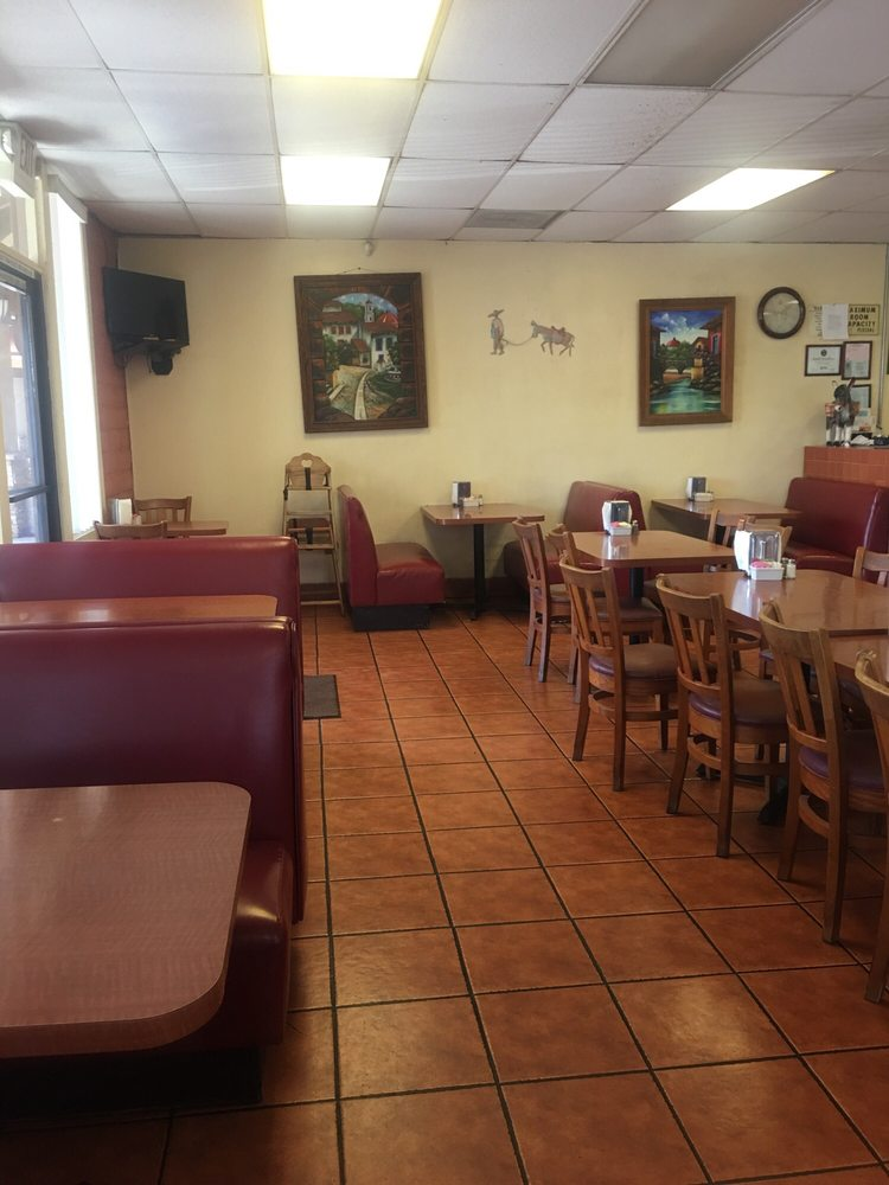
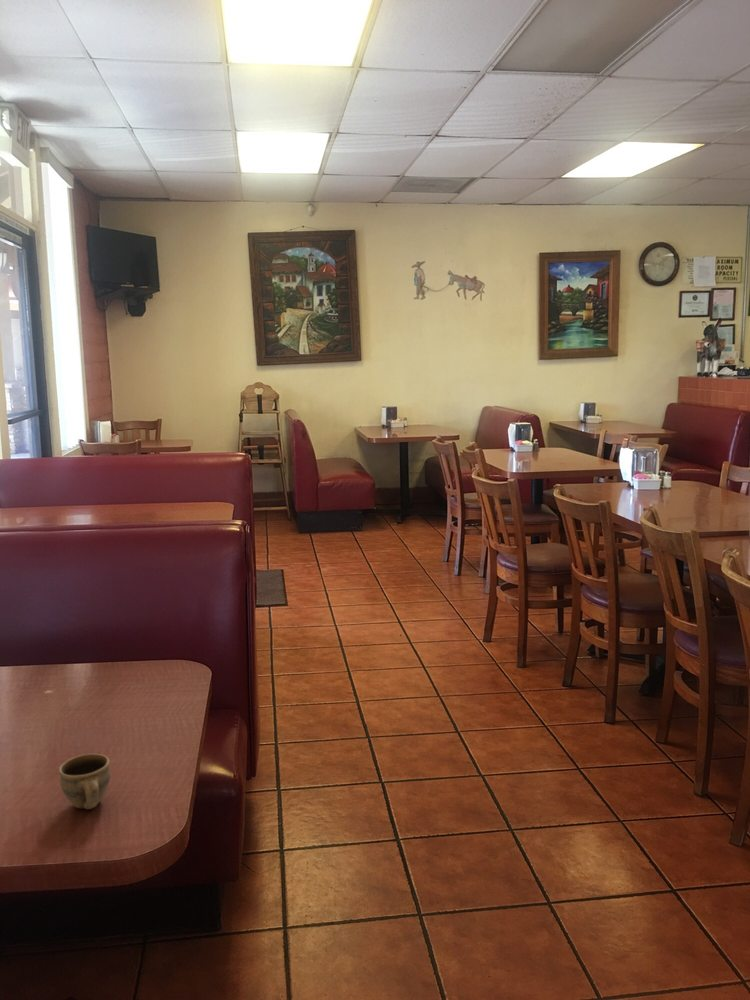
+ cup [57,753,111,810]
